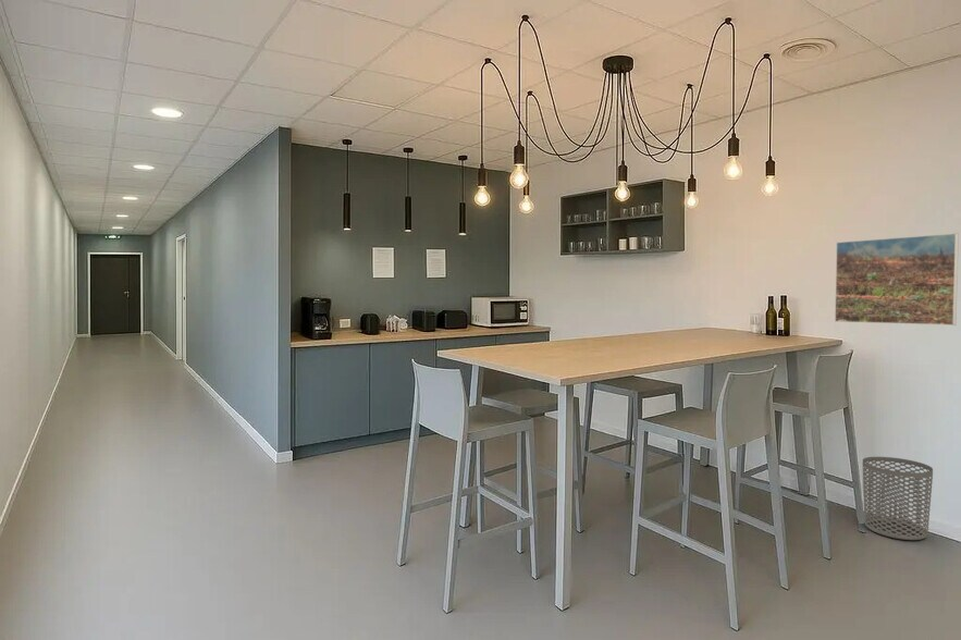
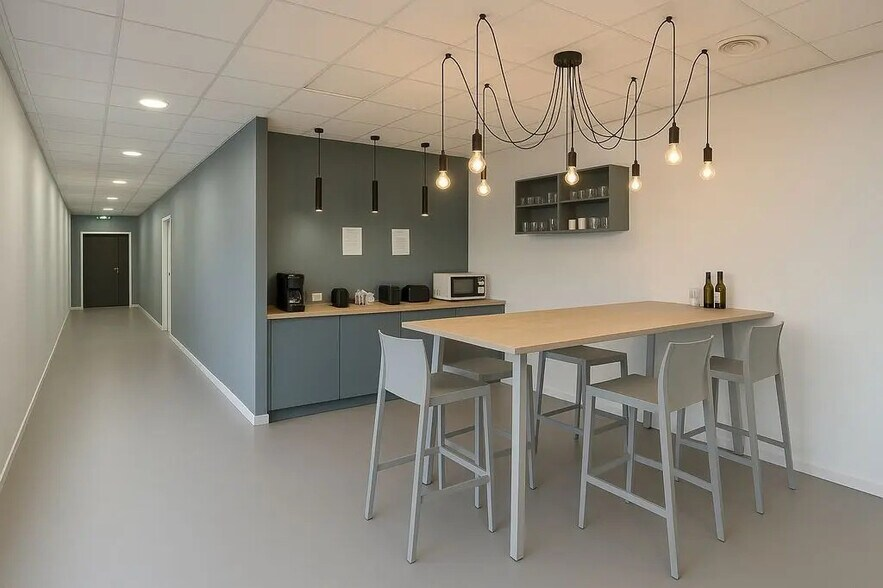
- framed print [834,232,960,327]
- waste bin [862,456,934,541]
